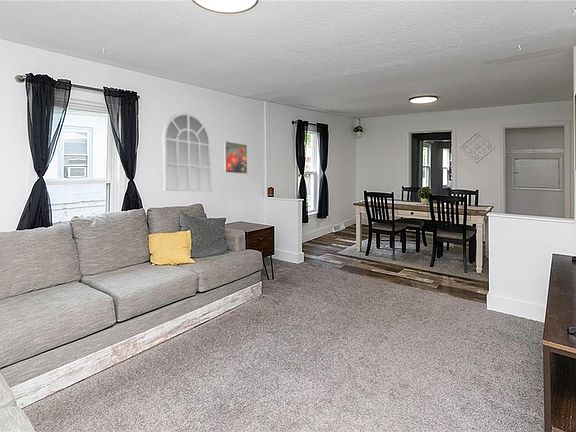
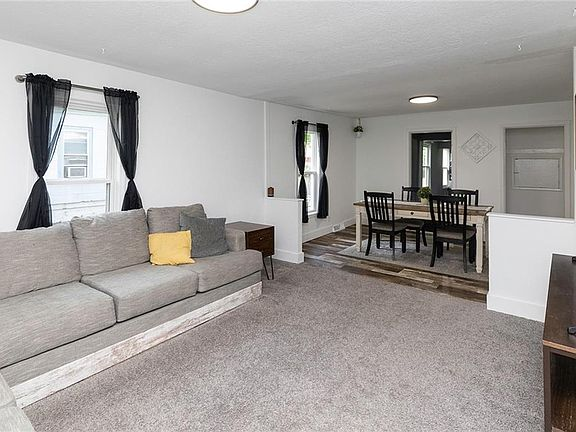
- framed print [223,140,248,175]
- mirror [162,111,212,193]
